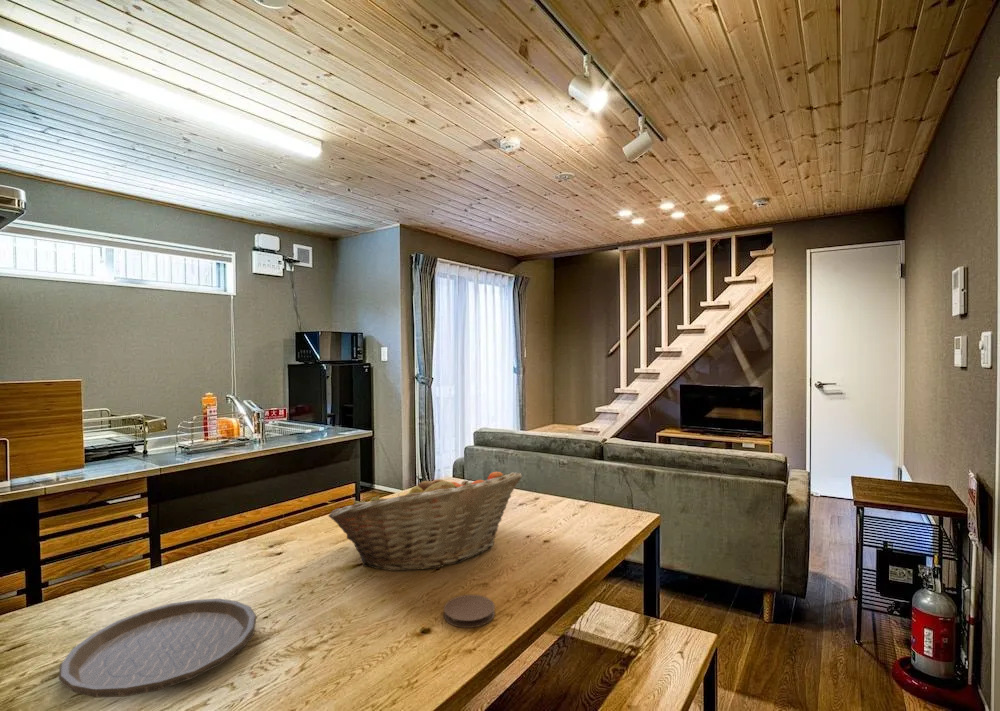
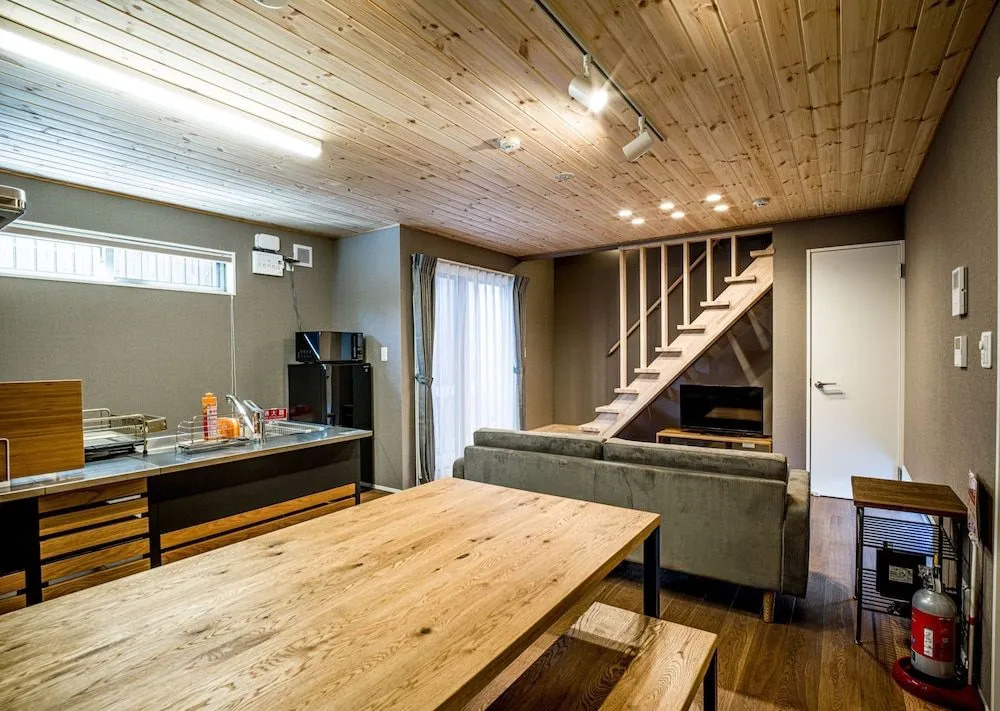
- coaster [443,594,496,629]
- plate [58,598,258,699]
- fruit basket [327,471,523,572]
